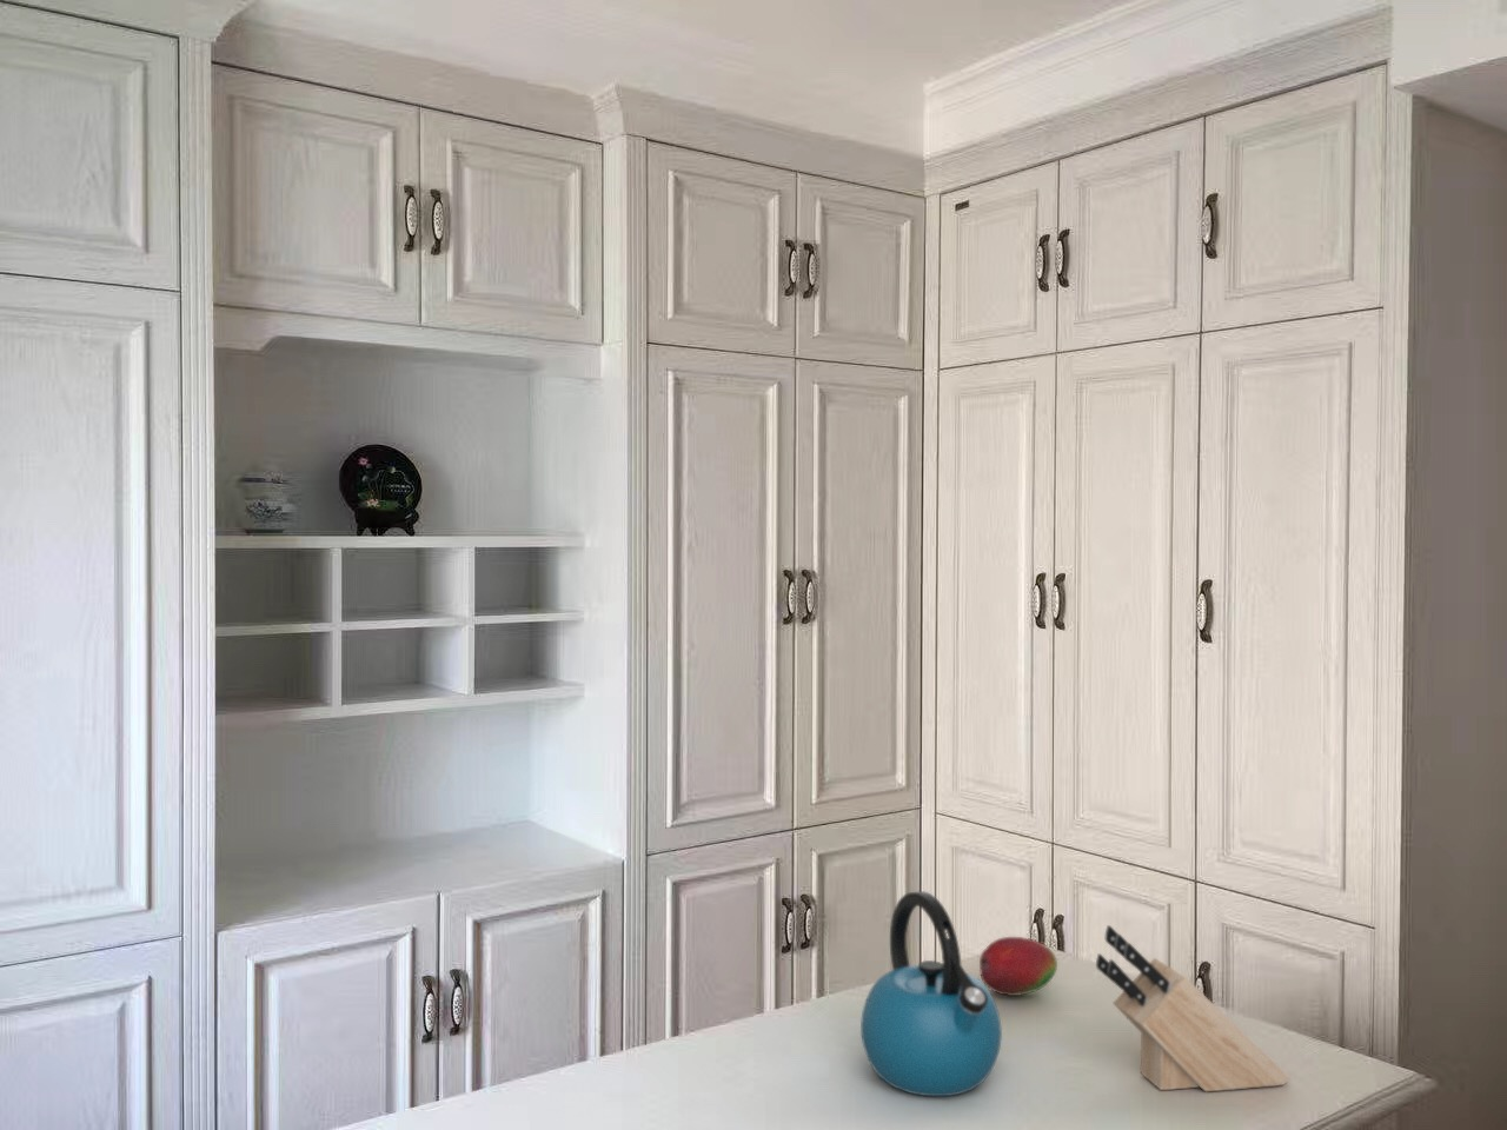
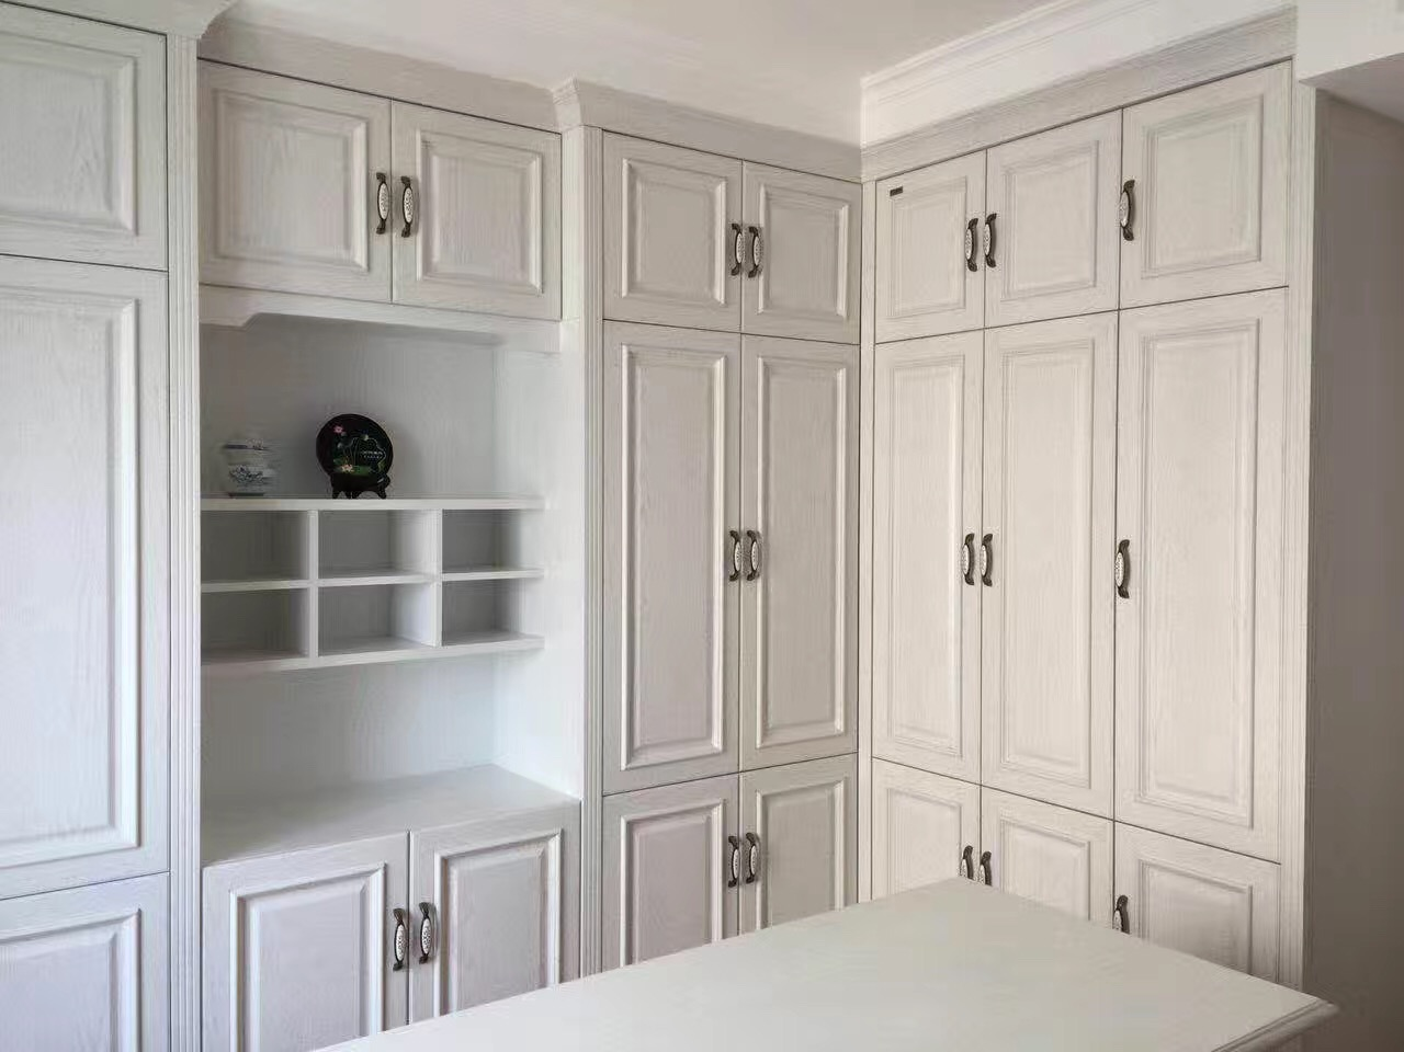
- kettle [859,890,1003,1097]
- fruit [979,935,1058,997]
- knife block [1095,923,1291,1092]
